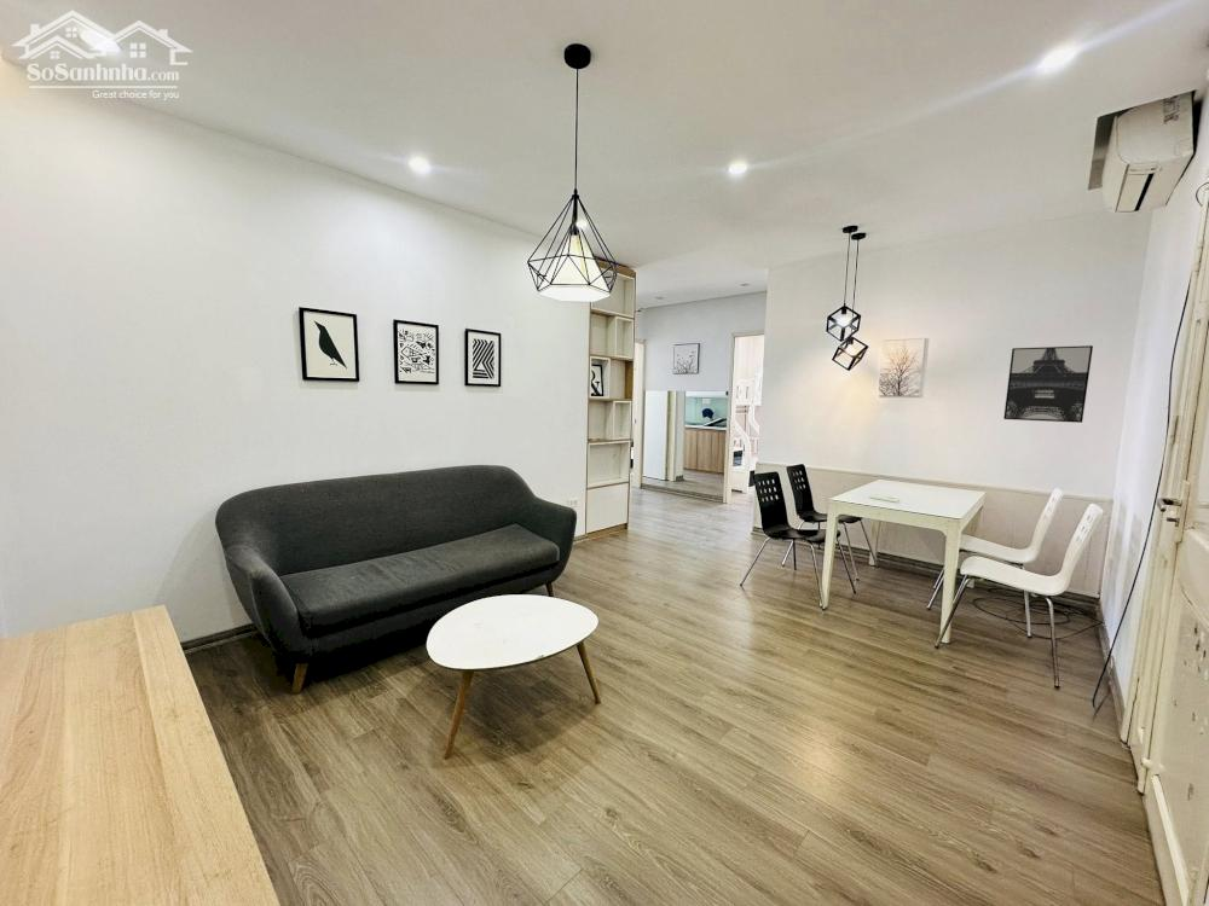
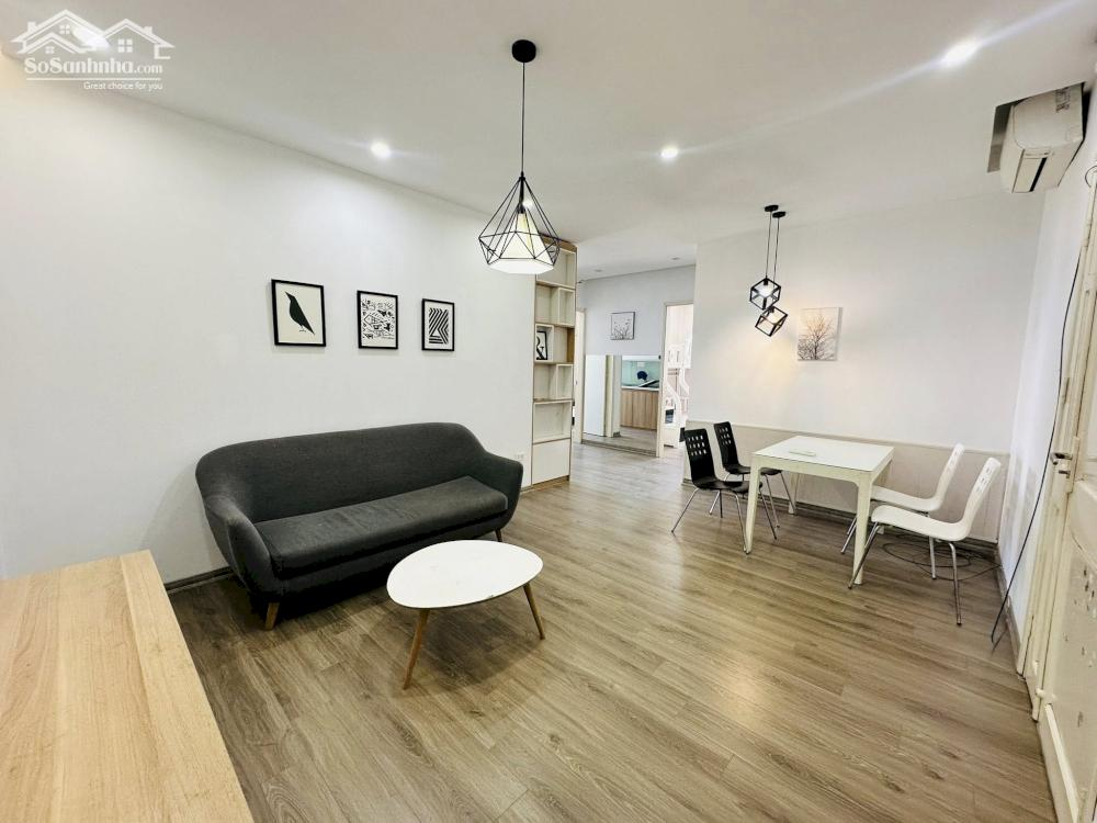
- wall art [1002,344,1094,424]
